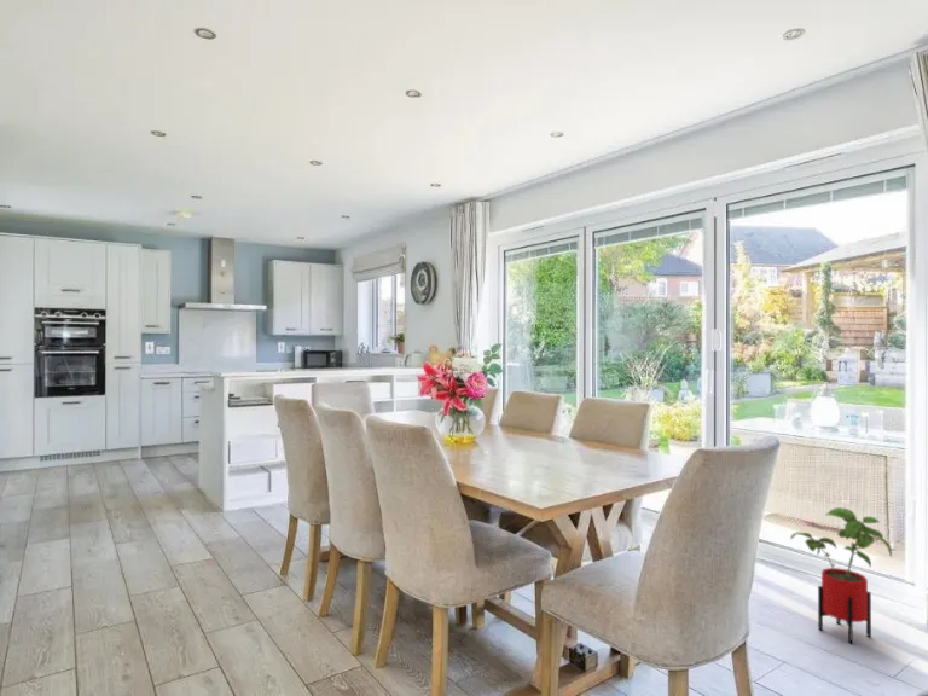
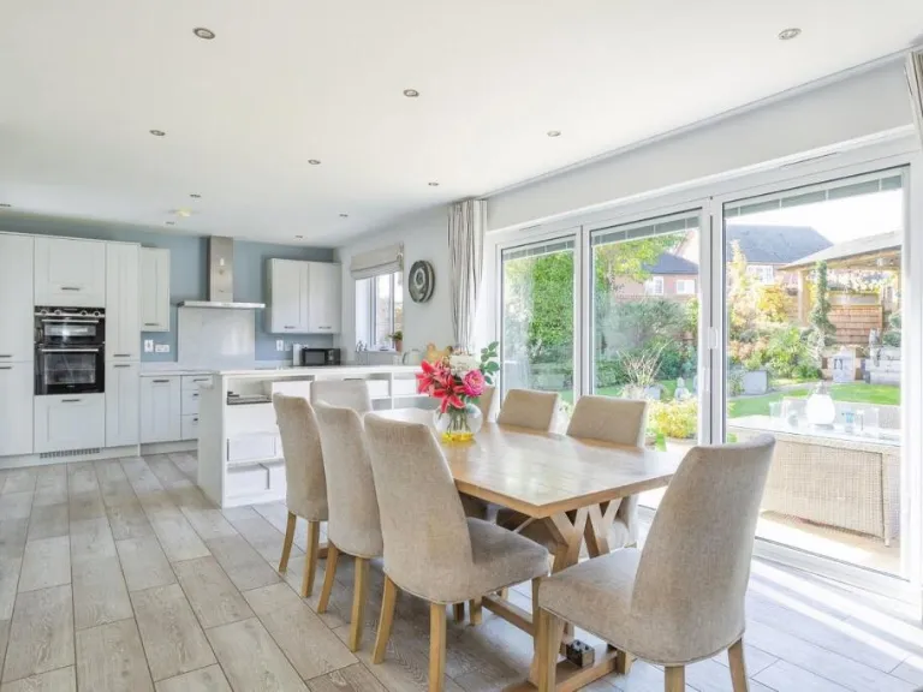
- house plant [789,506,893,645]
